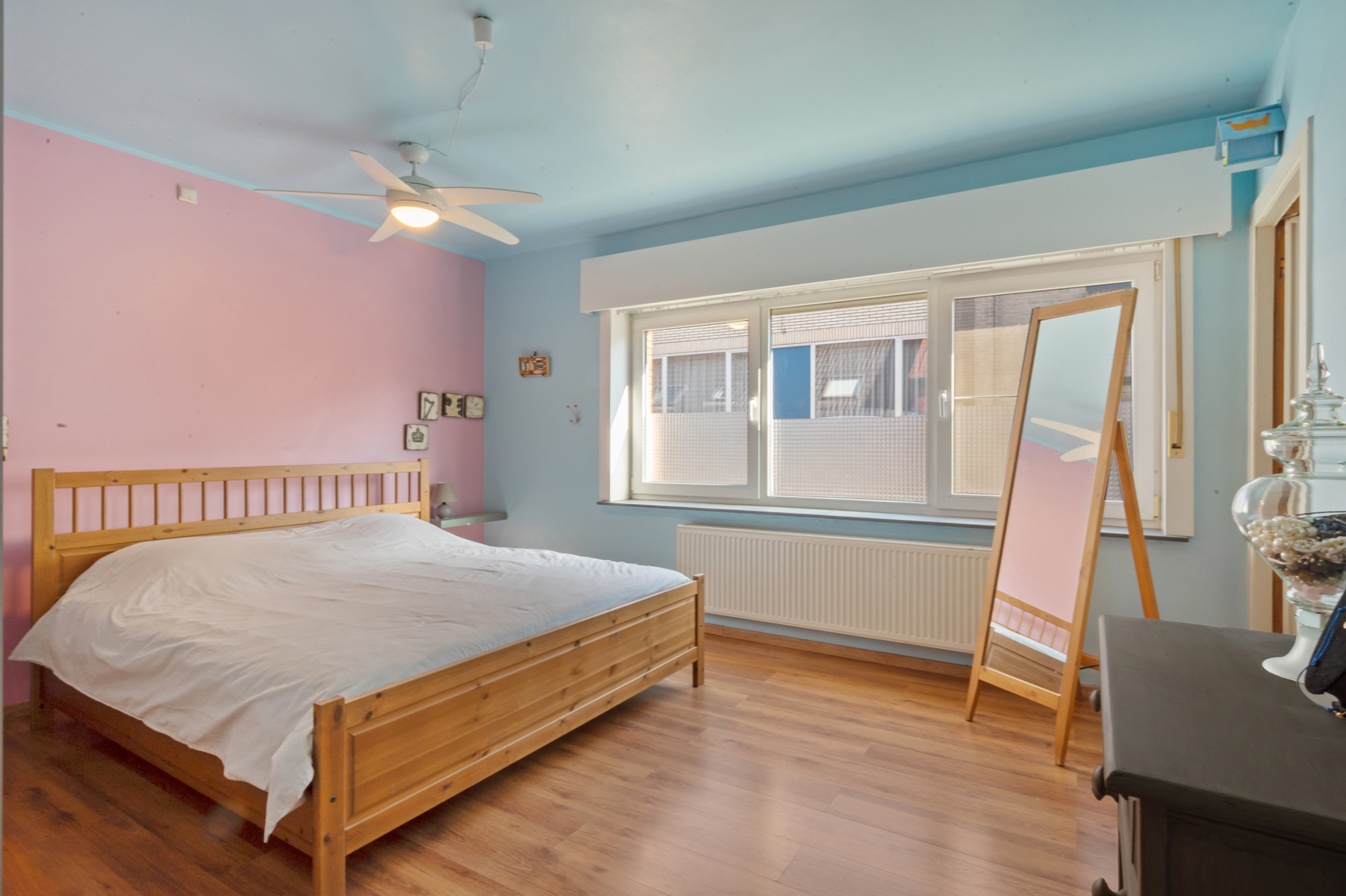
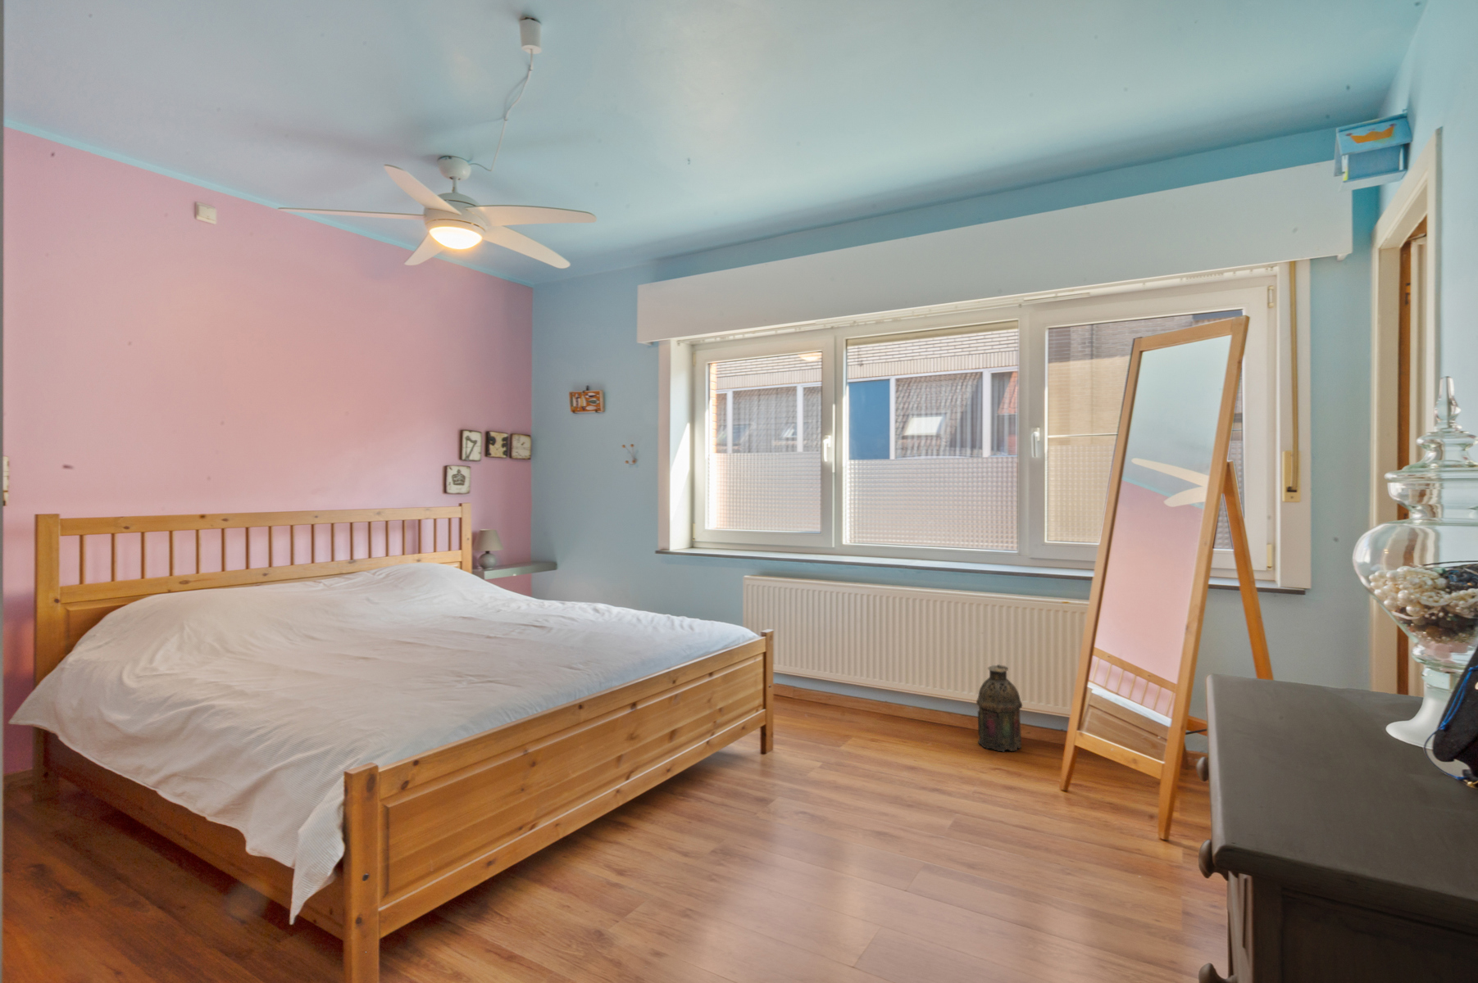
+ lantern [975,664,1023,752]
